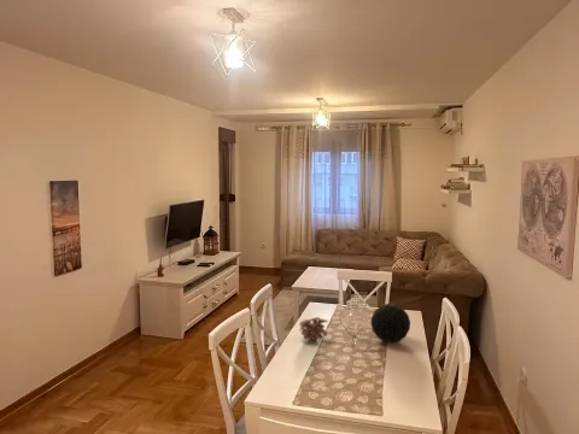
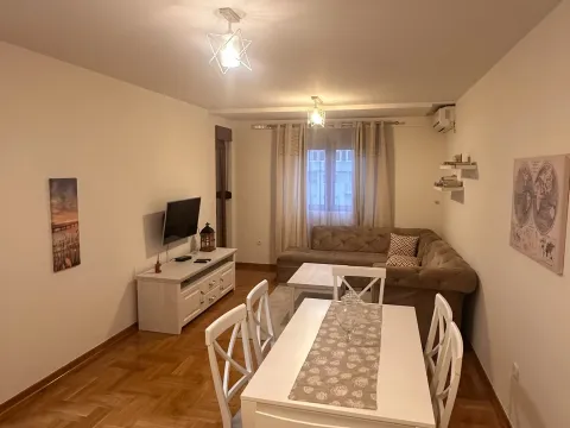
- decorative orb [370,303,411,344]
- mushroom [298,316,329,342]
